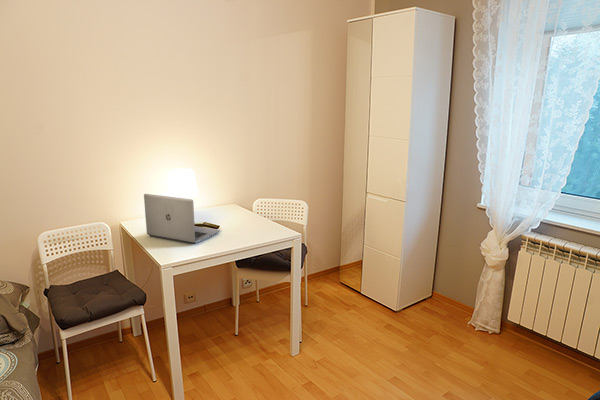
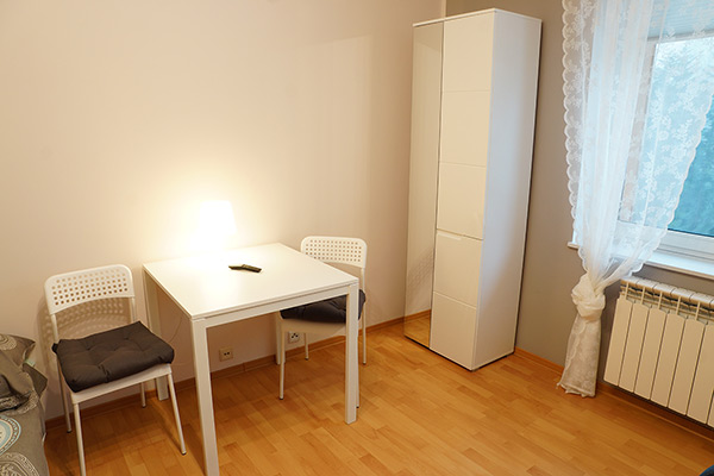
- laptop [143,193,222,245]
